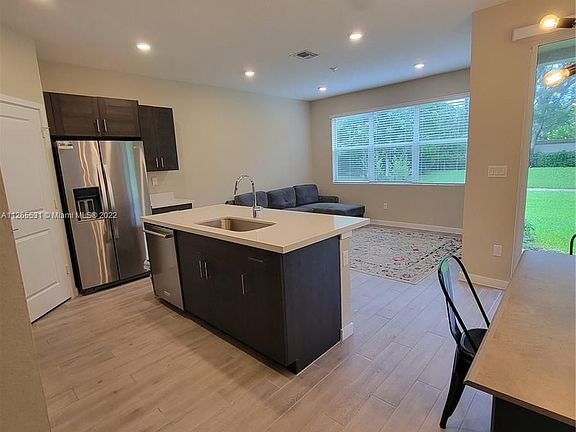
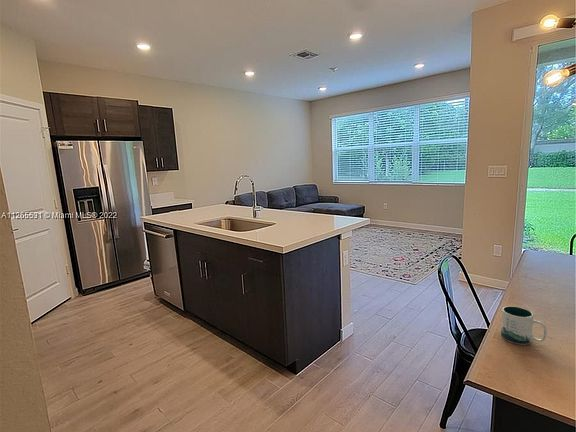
+ mug [500,305,548,346]
